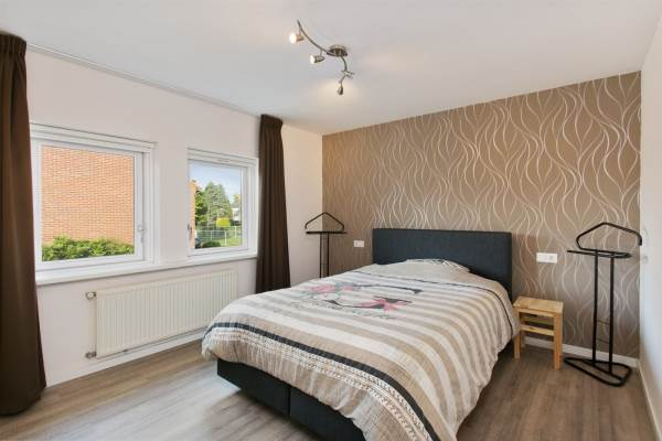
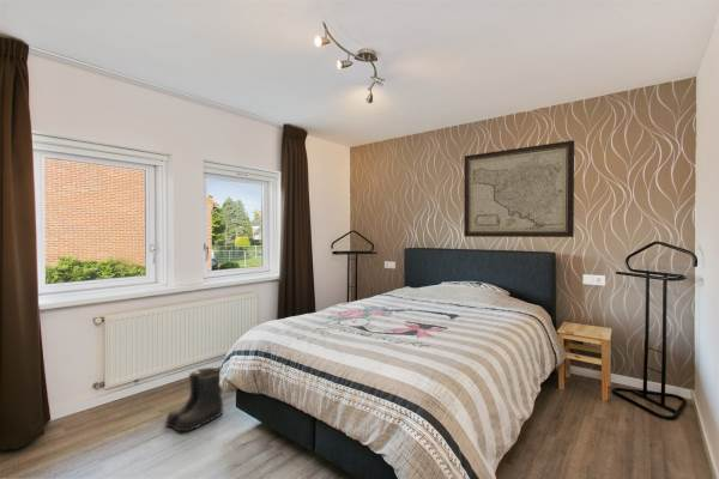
+ boots [163,366,224,433]
+ wall art [463,139,575,238]
